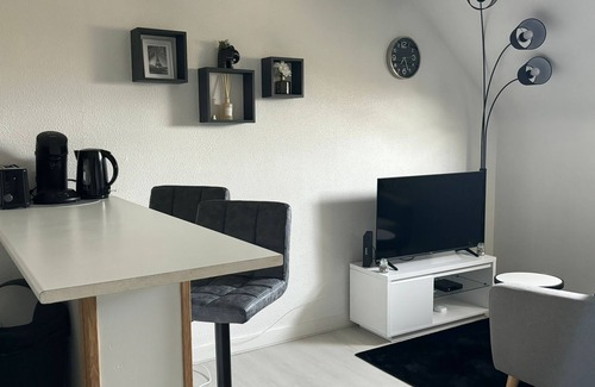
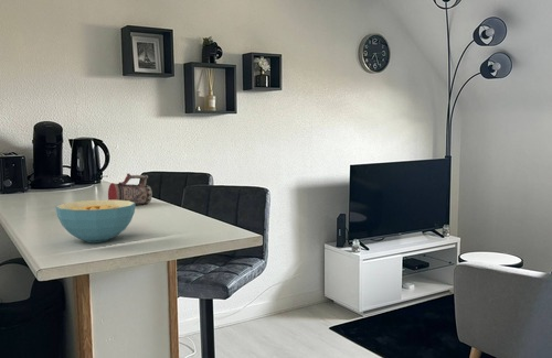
+ beer mug [107,173,153,206]
+ cereal bowl [55,199,136,243]
